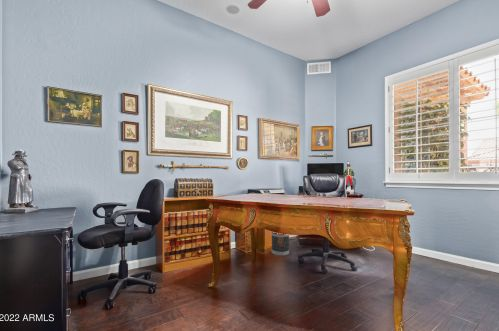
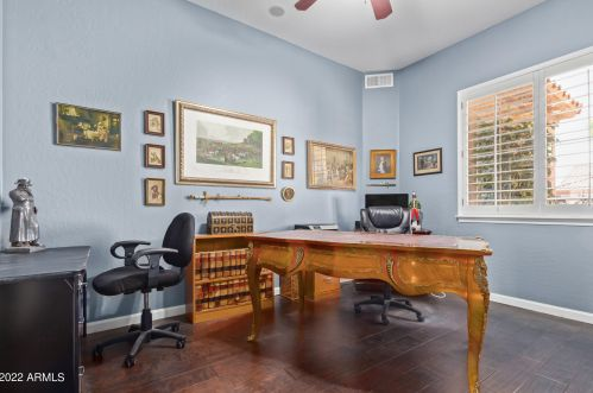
- wastebasket [271,231,290,257]
